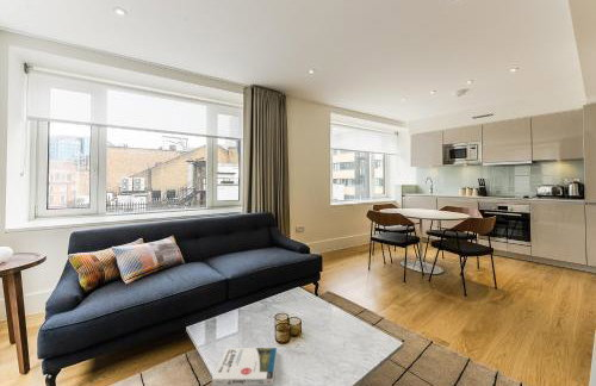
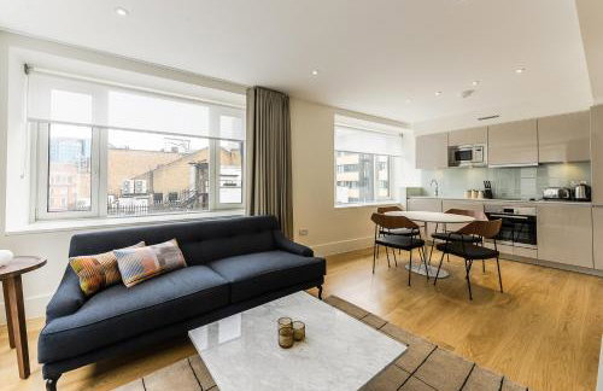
- book [211,347,278,386]
